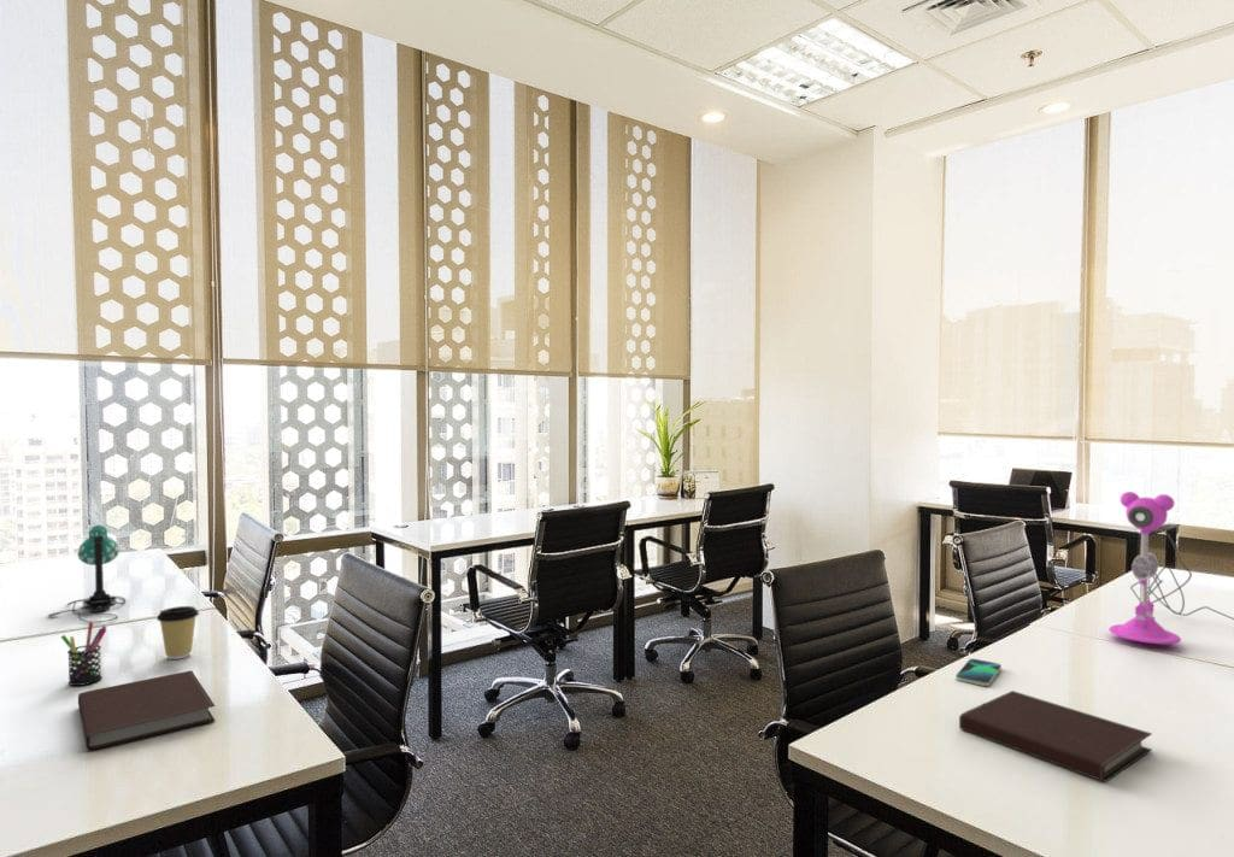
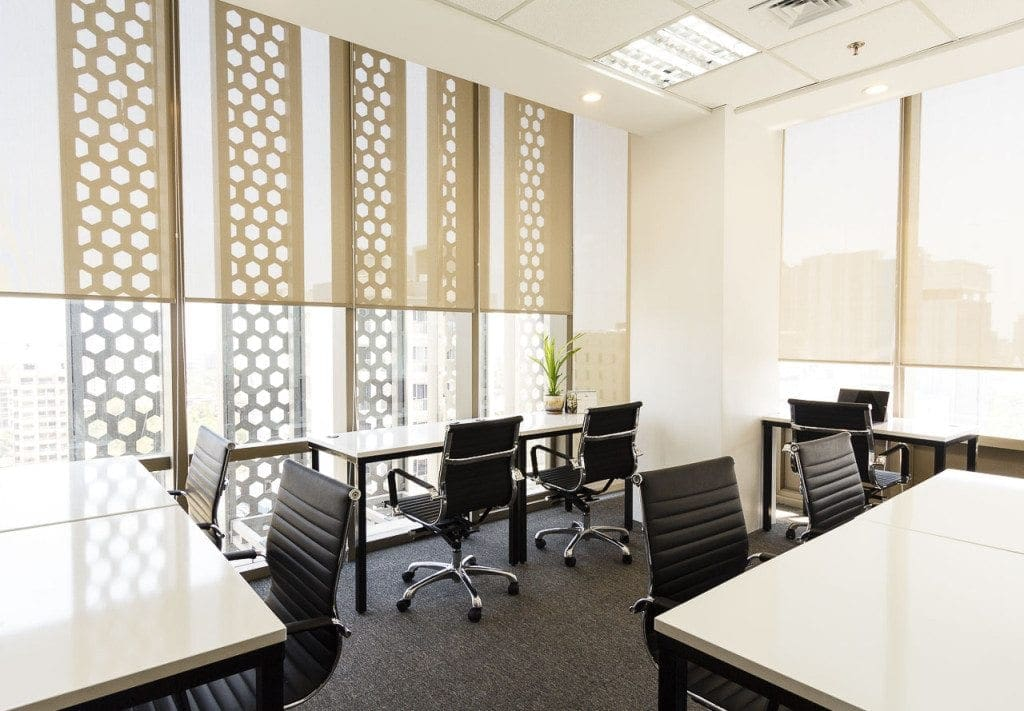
- coffee cup [155,605,200,661]
- desk lamp [1107,491,1234,645]
- notebook [958,689,1153,783]
- desk lamp [45,524,127,624]
- notebook [77,670,216,751]
- pen holder [60,621,108,687]
- smartphone [954,658,1003,687]
